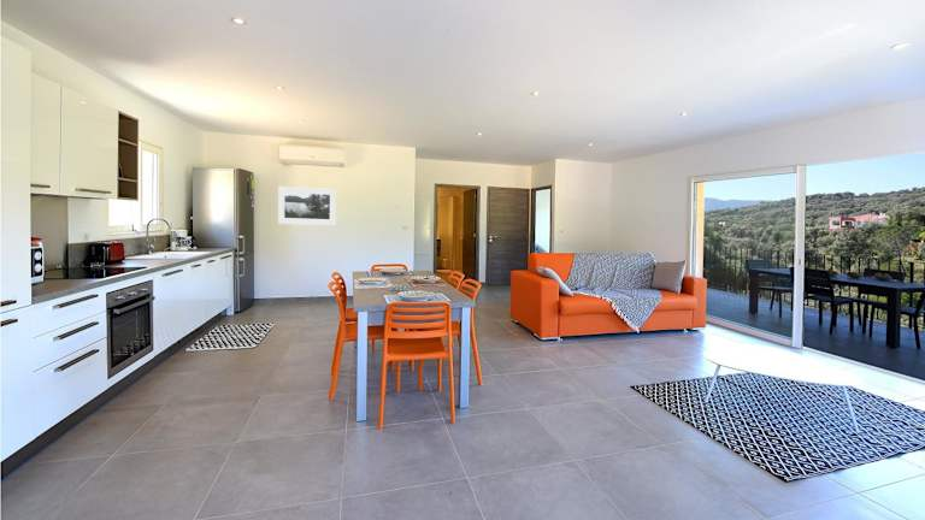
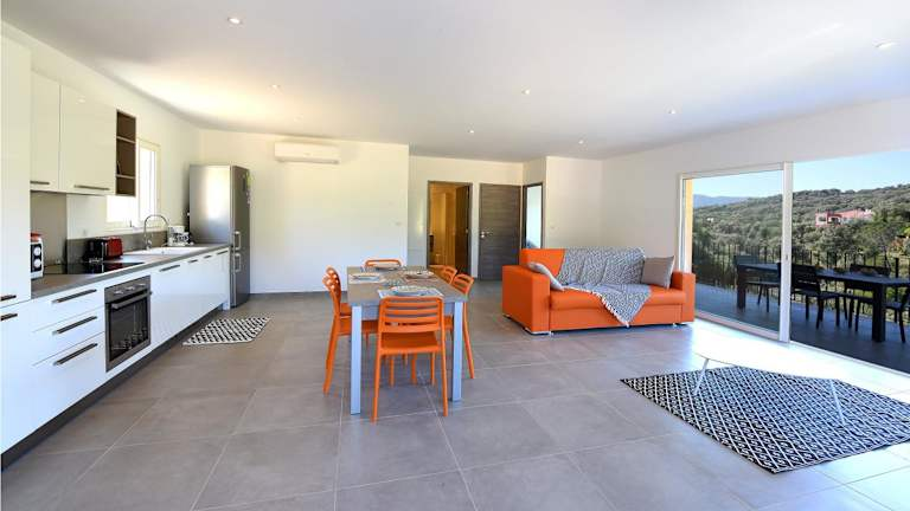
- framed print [277,185,337,226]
